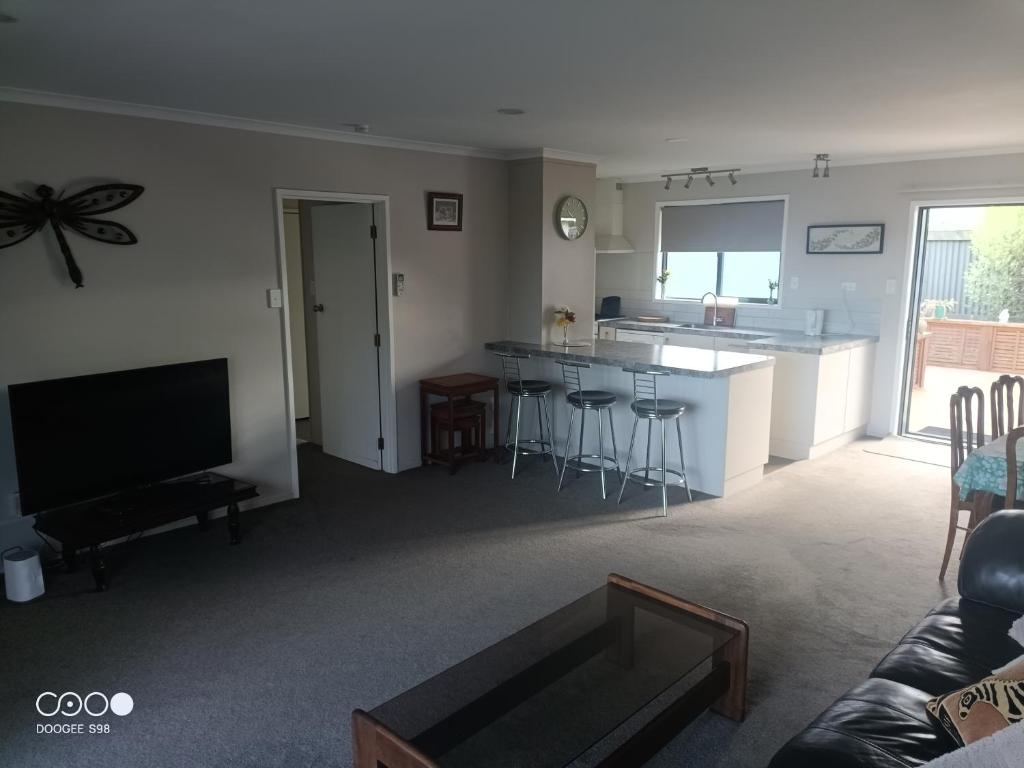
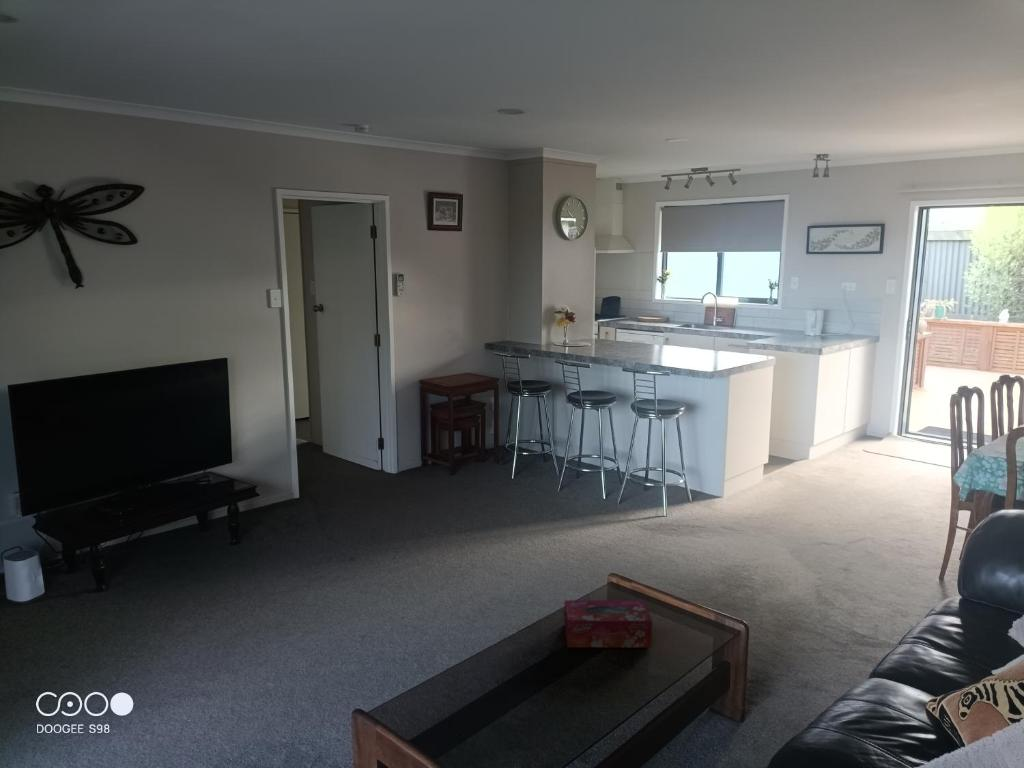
+ tissue box [563,599,653,649]
